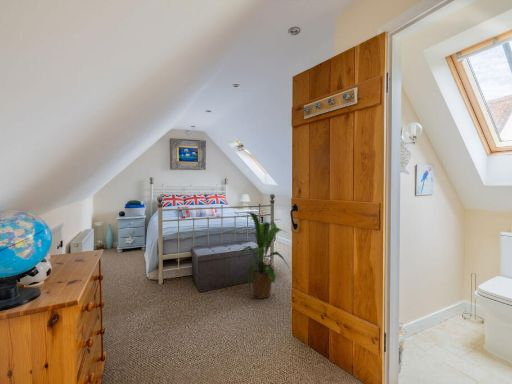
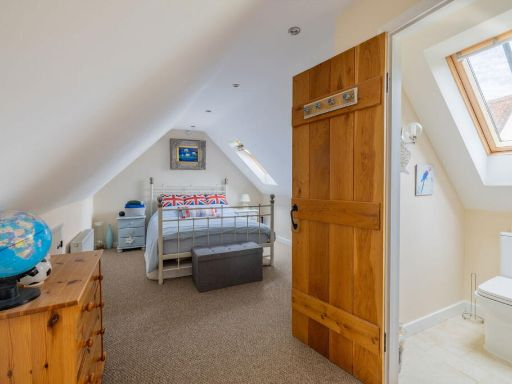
- house plant [236,211,293,300]
